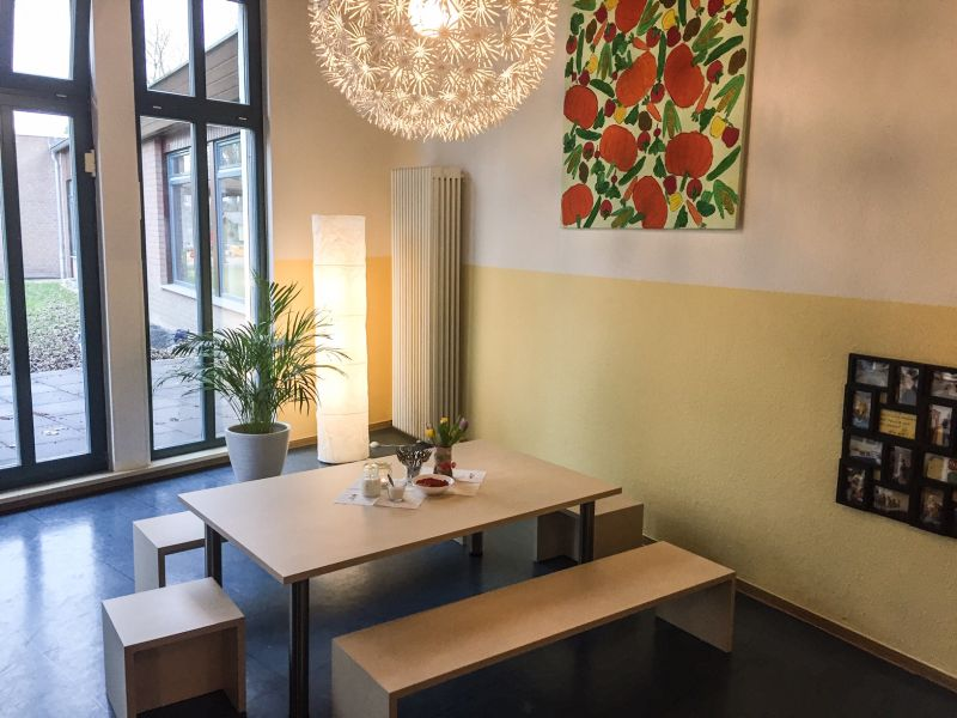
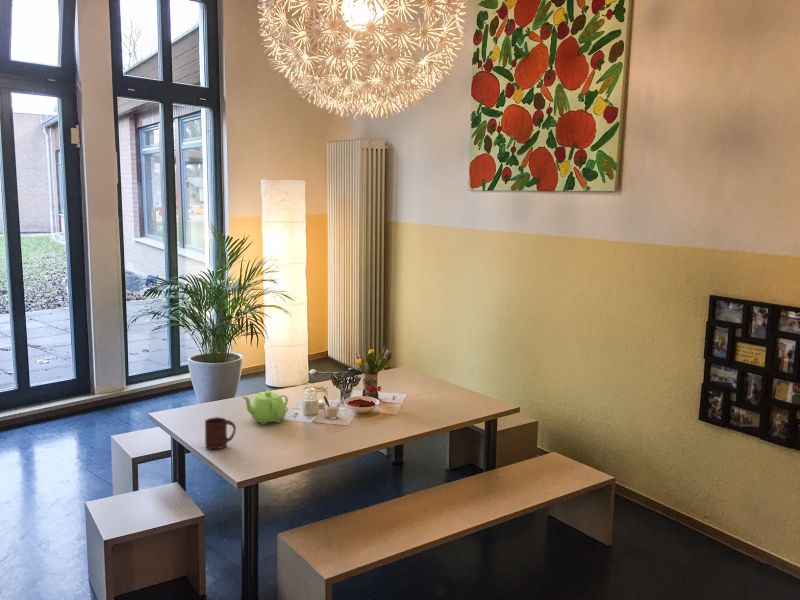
+ teapot [241,390,289,426]
+ cup [204,416,237,450]
